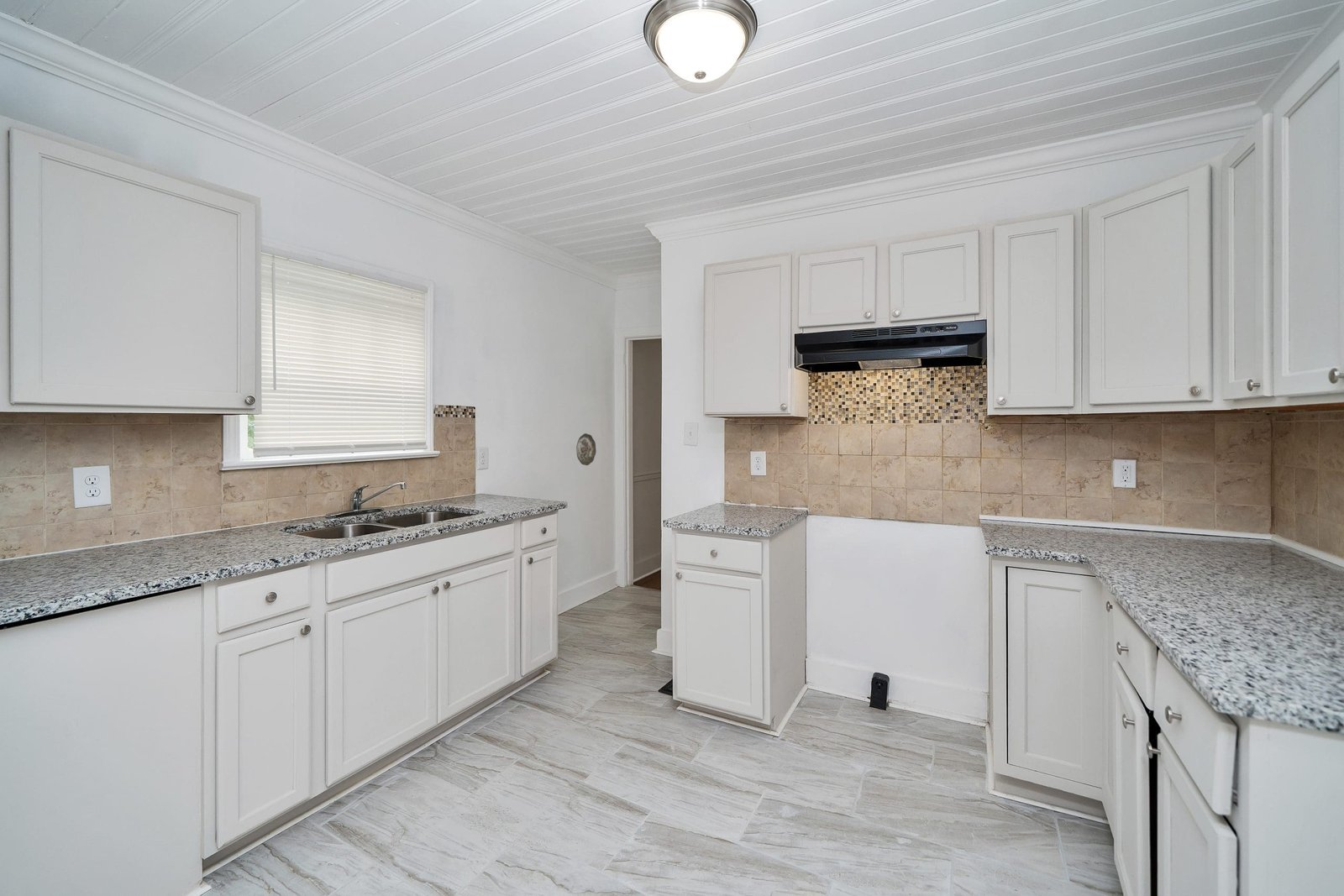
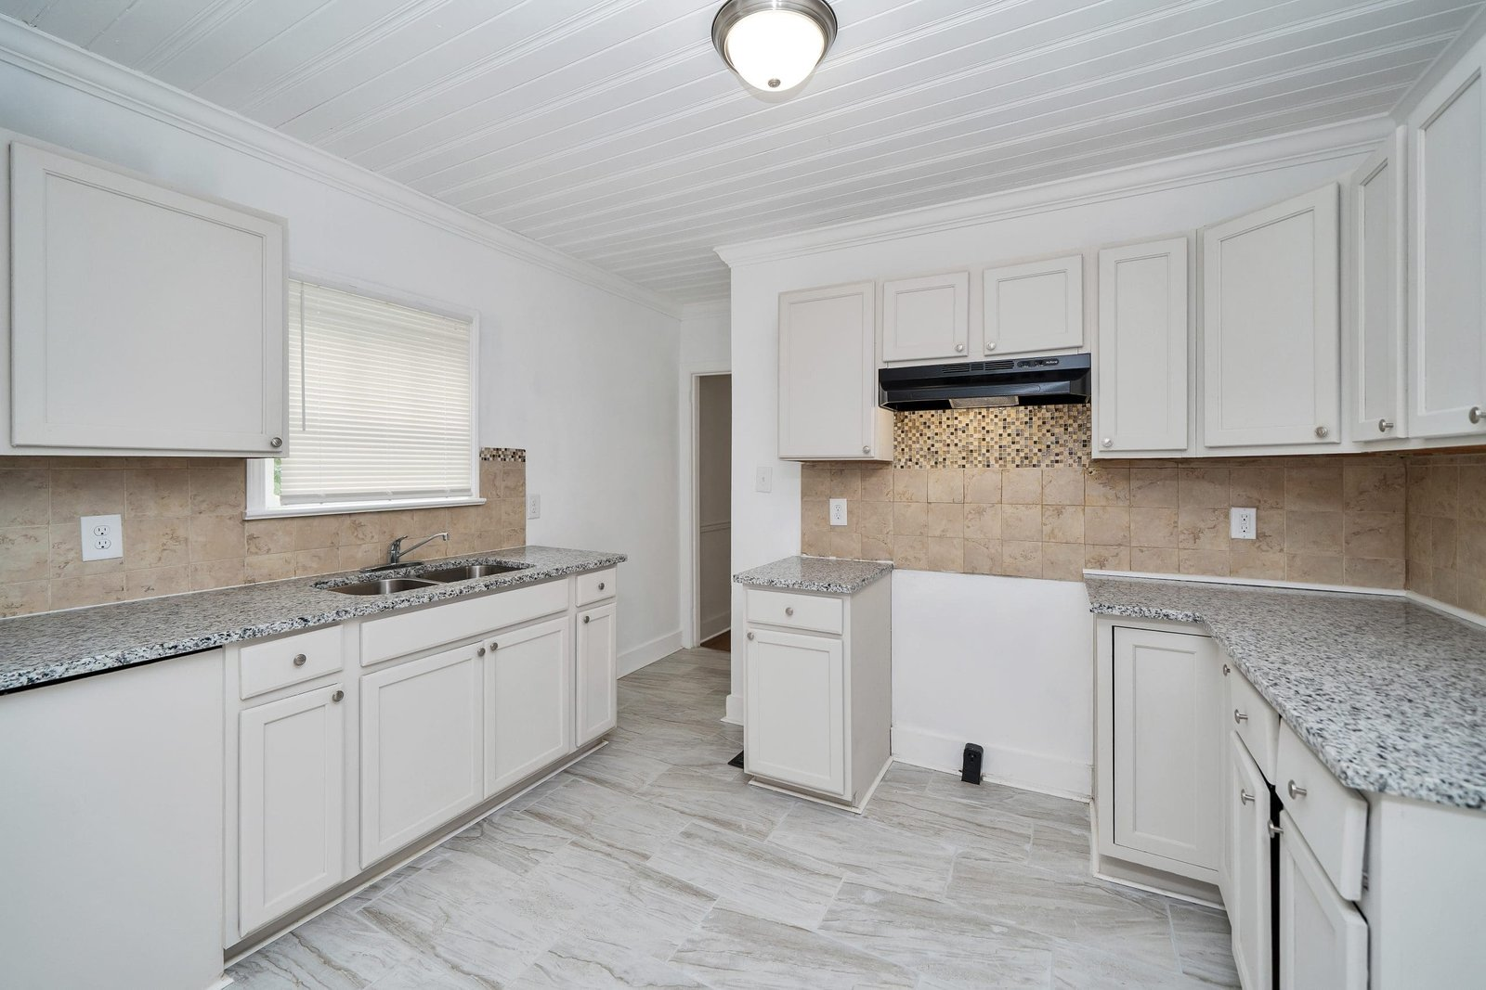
- decorative plate [575,432,597,466]
